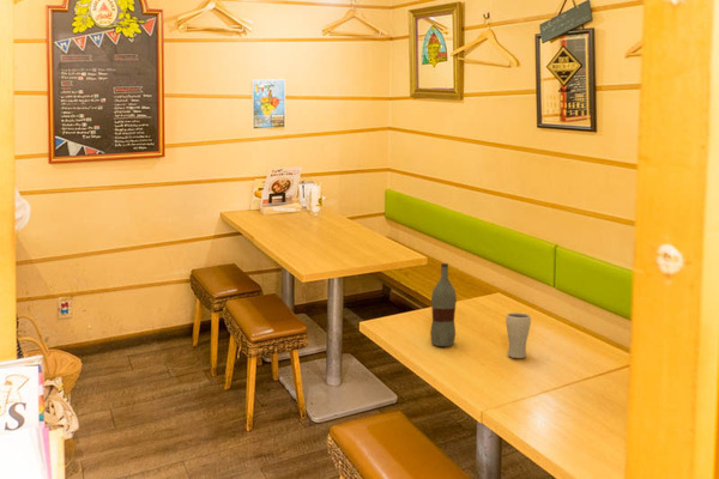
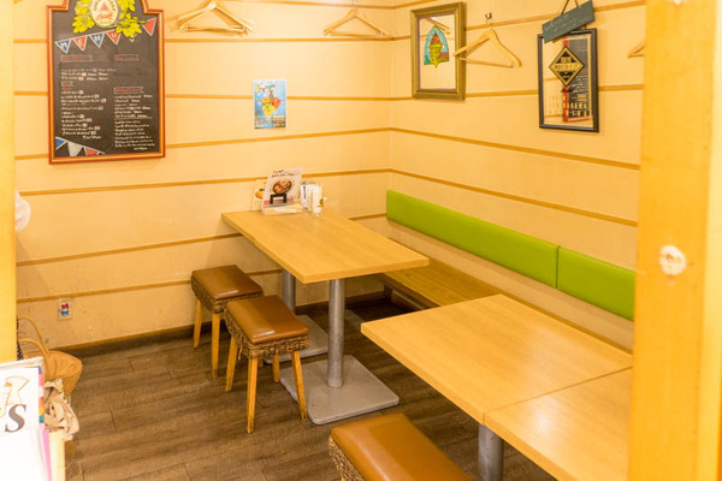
- drinking glass [504,311,532,359]
- bottle [429,262,458,347]
